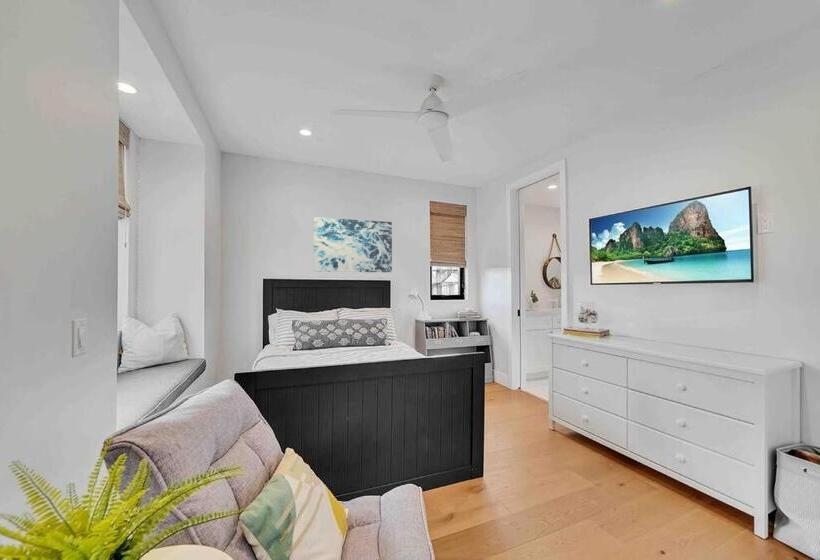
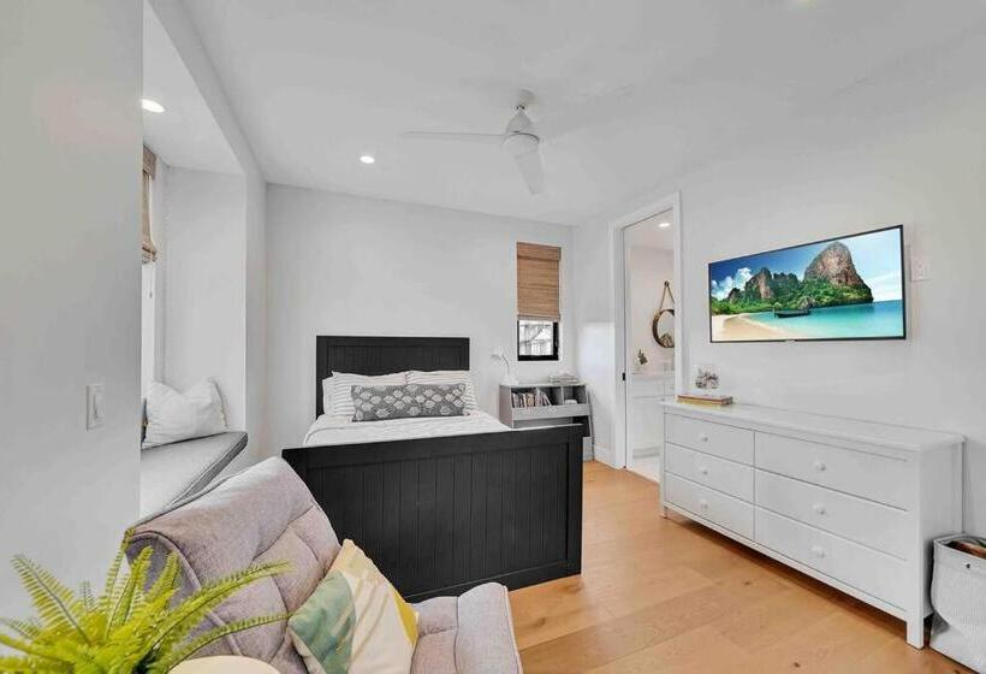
- wall art [313,216,393,273]
